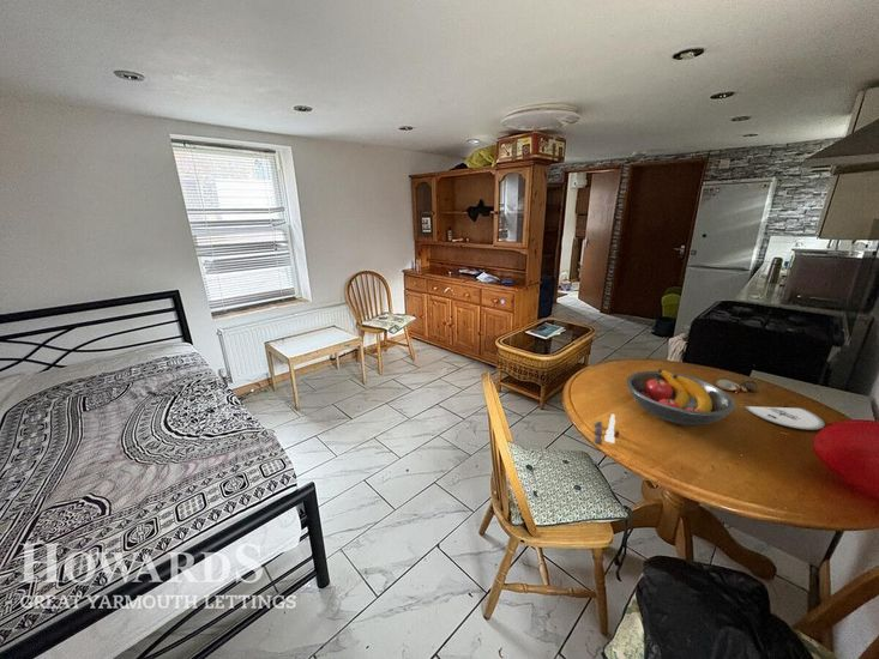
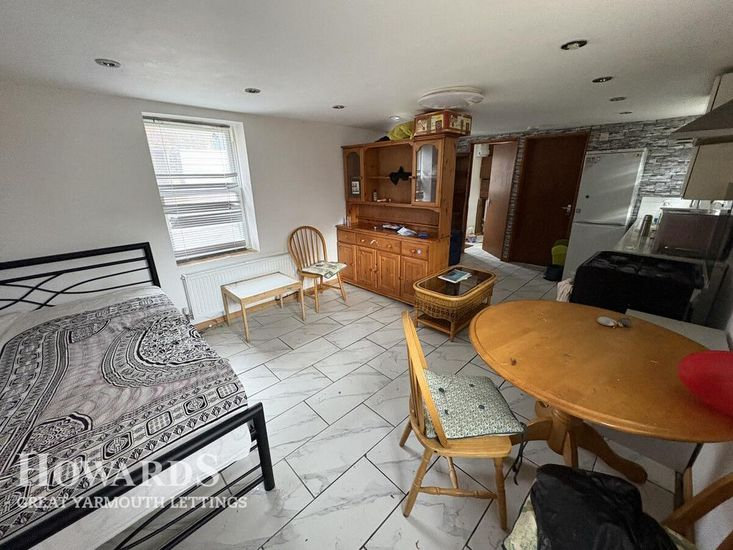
- plate [743,404,826,431]
- salt and pepper shaker set [592,413,616,445]
- fruit bowl [626,368,736,427]
